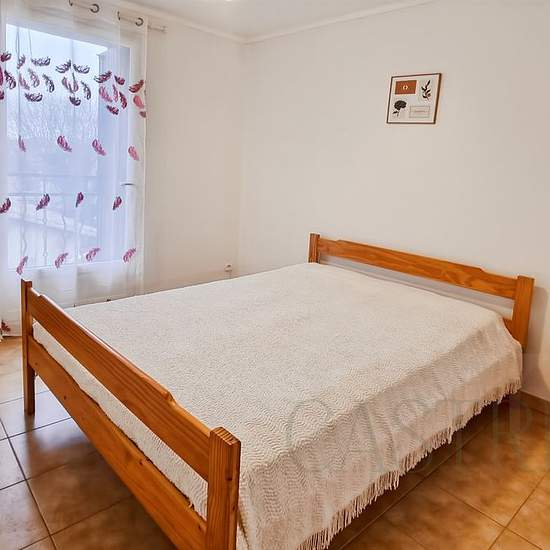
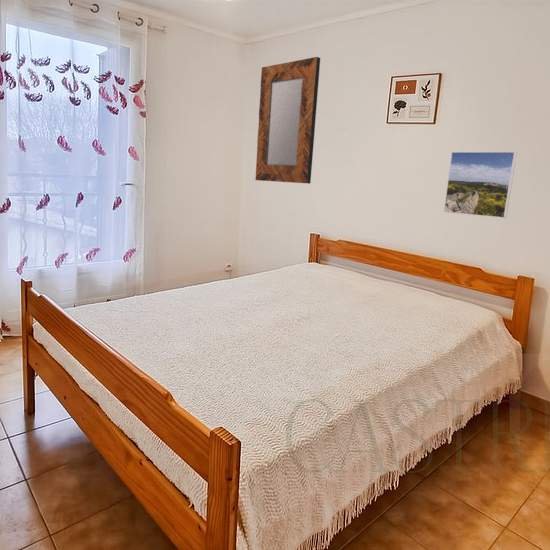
+ home mirror [254,56,321,185]
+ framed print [443,151,518,219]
